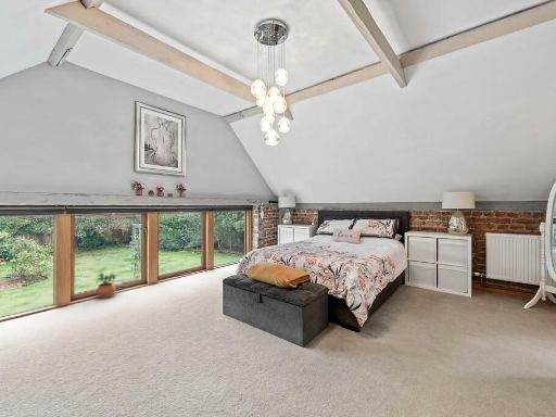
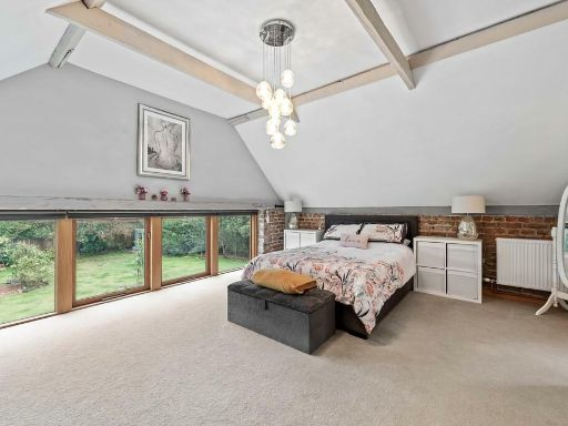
- potted plant [94,273,116,299]
